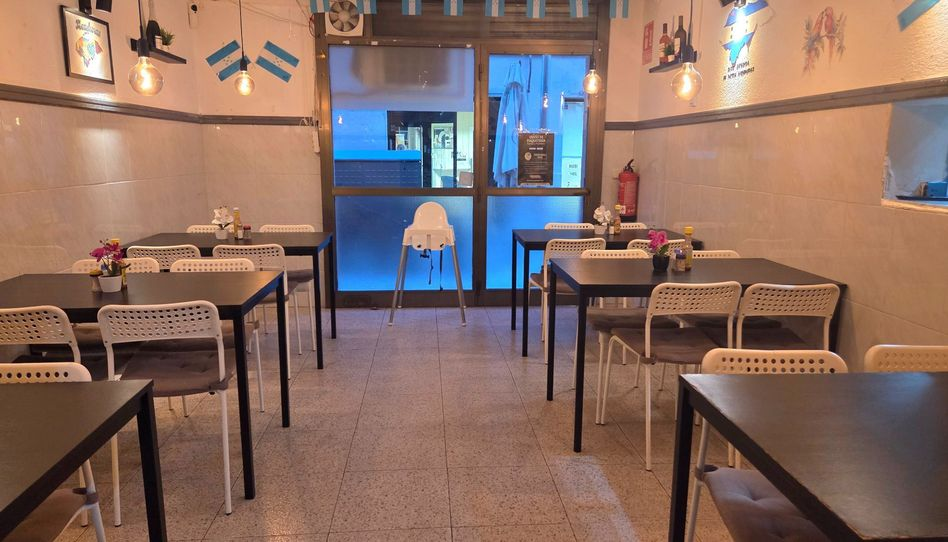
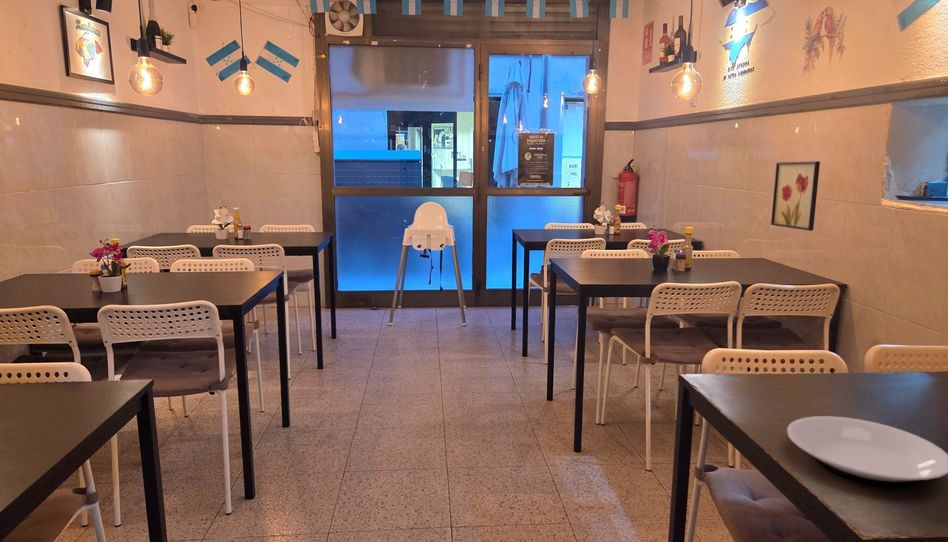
+ plate [786,415,948,486]
+ wall art [770,160,821,232]
